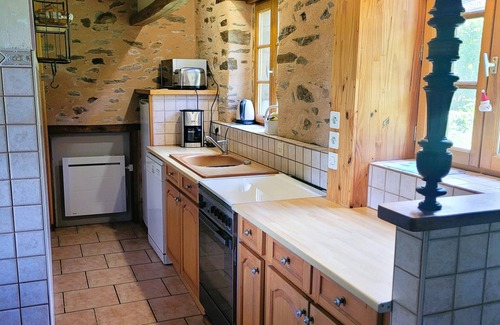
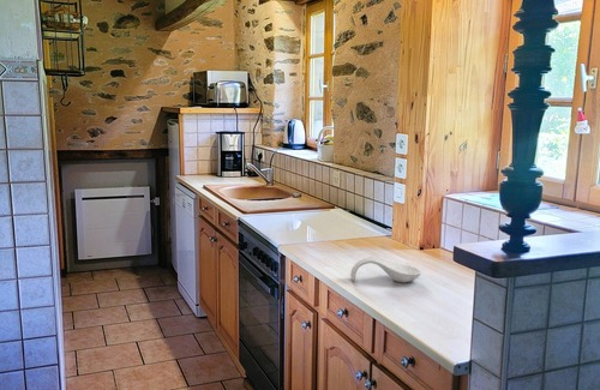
+ spoon rest [349,257,422,283]
